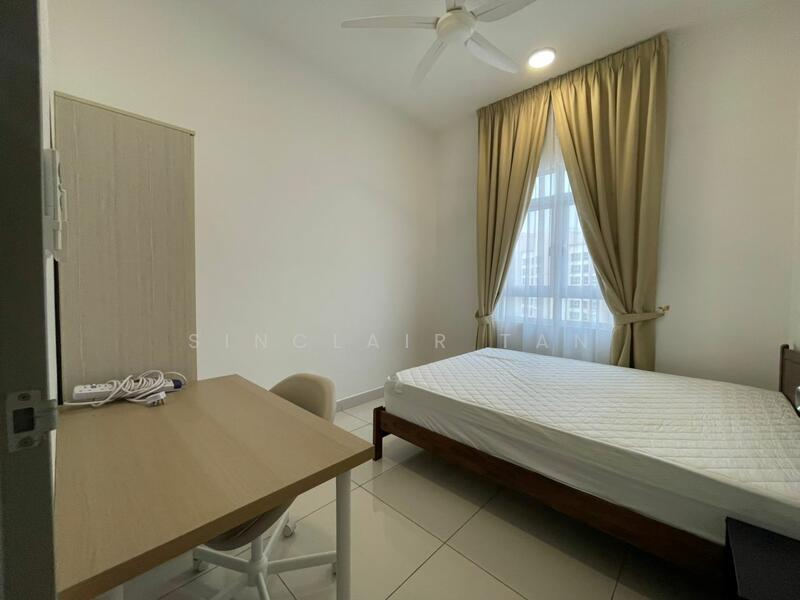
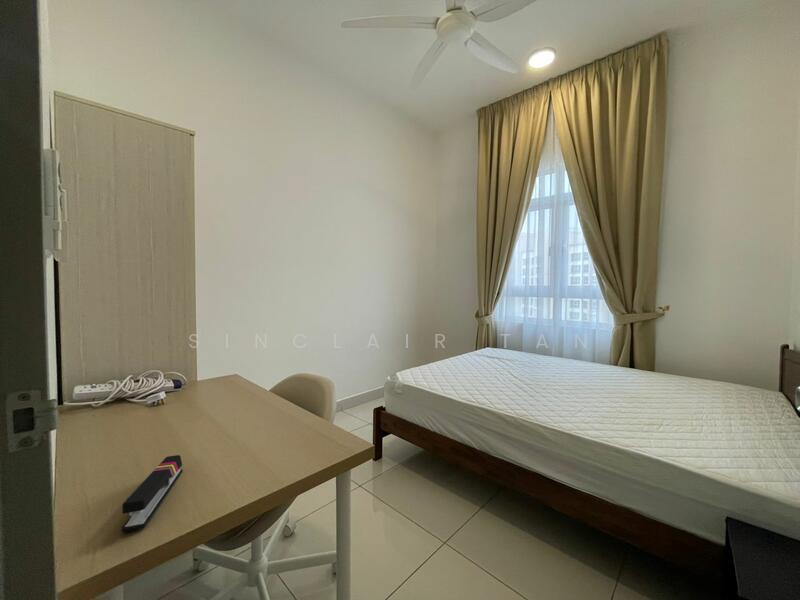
+ stapler [121,454,184,533]
